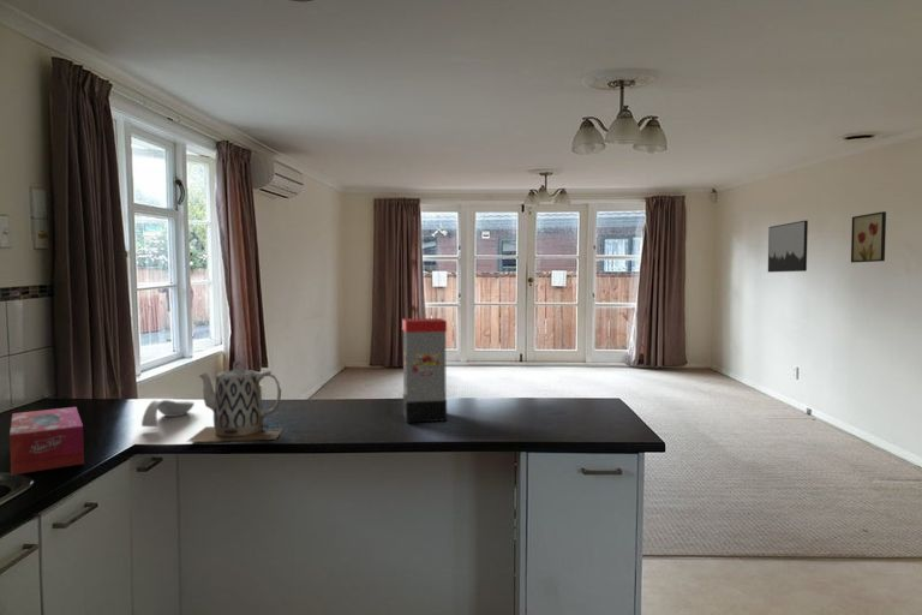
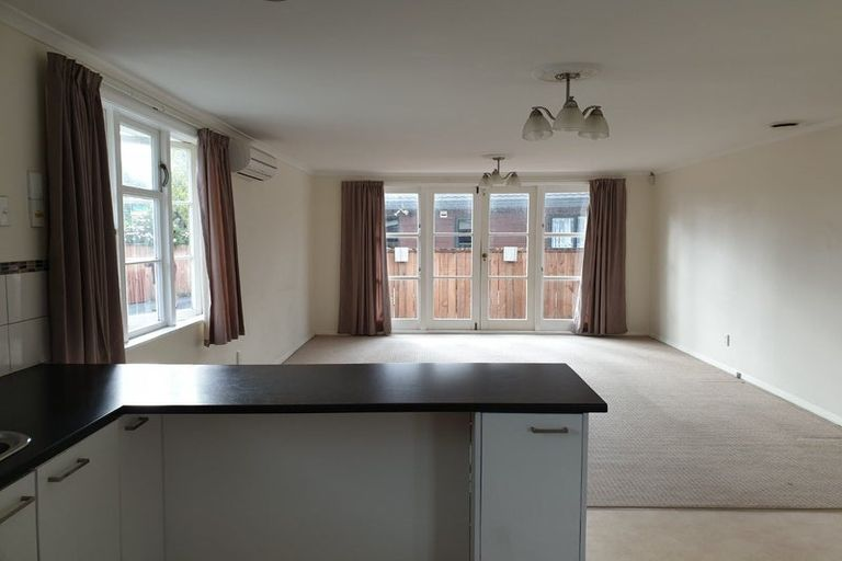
- spoon rest [140,399,196,428]
- tissue box [8,406,85,476]
- teapot [185,359,287,443]
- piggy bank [401,317,448,424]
- wall art [850,210,887,264]
- wall art [767,220,809,273]
